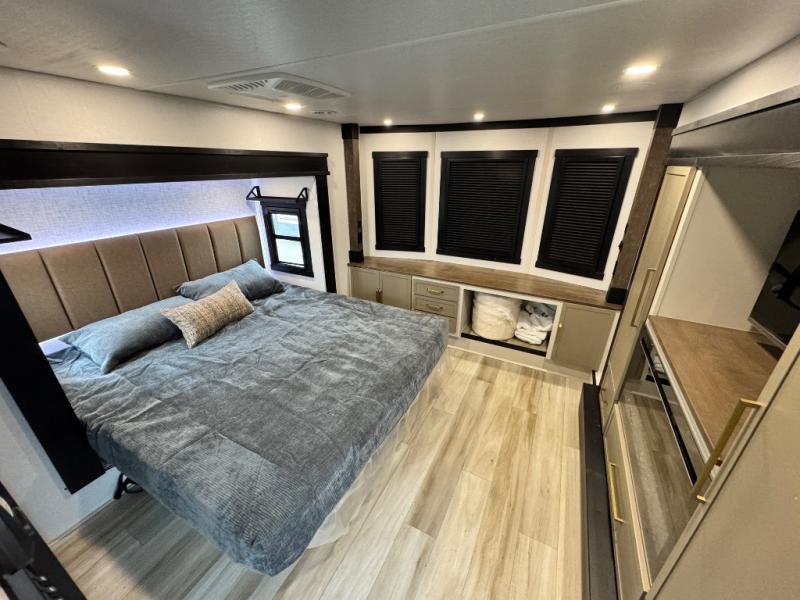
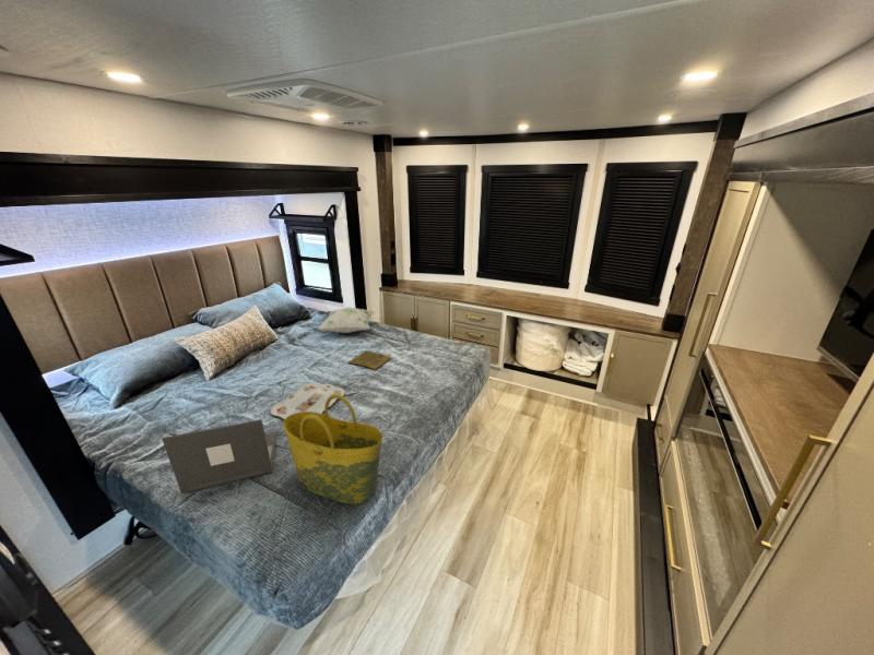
+ book [346,350,392,371]
+ laptop [161,418,277,495]
+ serving tray [270,382,346,420]
+ tote bag [282,394,383,507]
+ decorative pillow [317,306,376,334]
